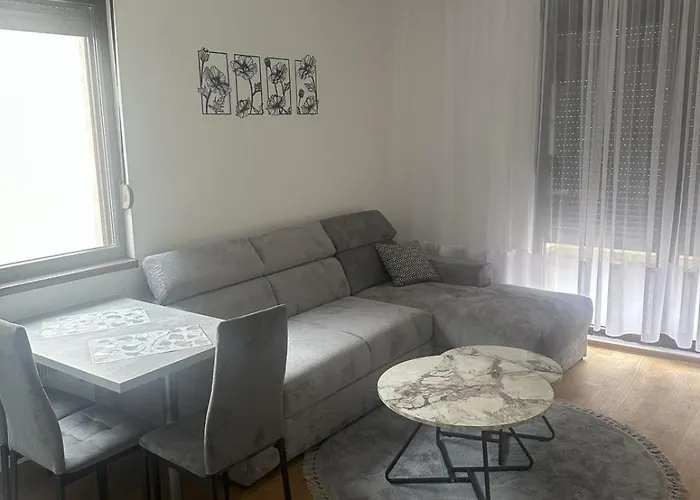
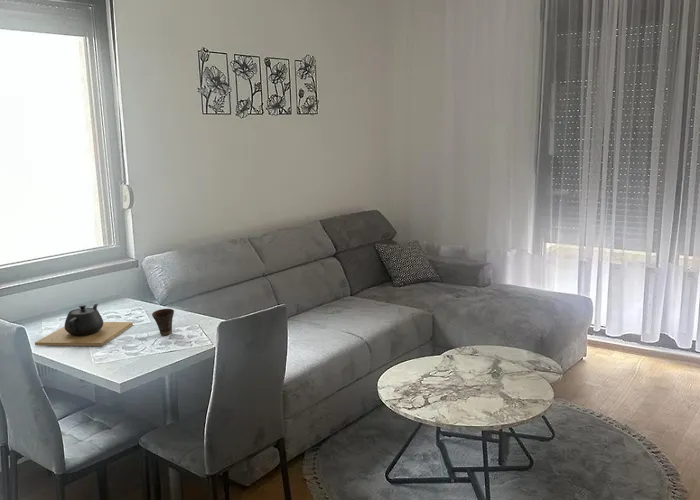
+ teapot [34,303,134,347]
+ cup [151,308,175,336]
